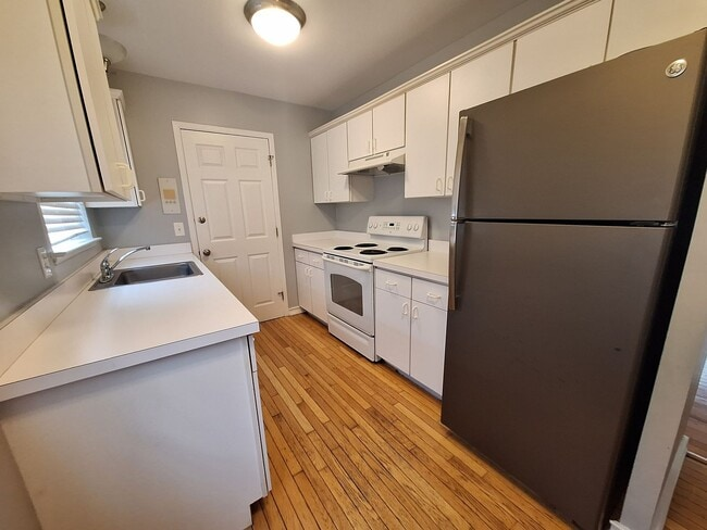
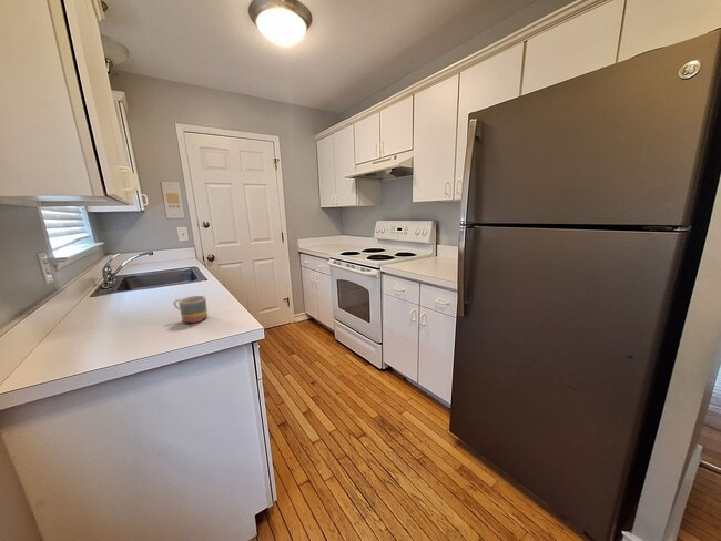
+ mug [173,295,209,324]
